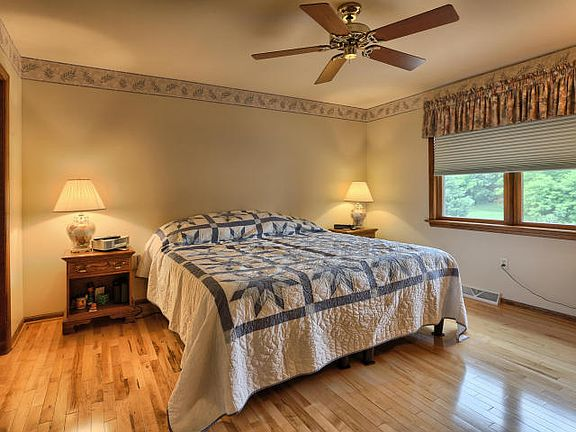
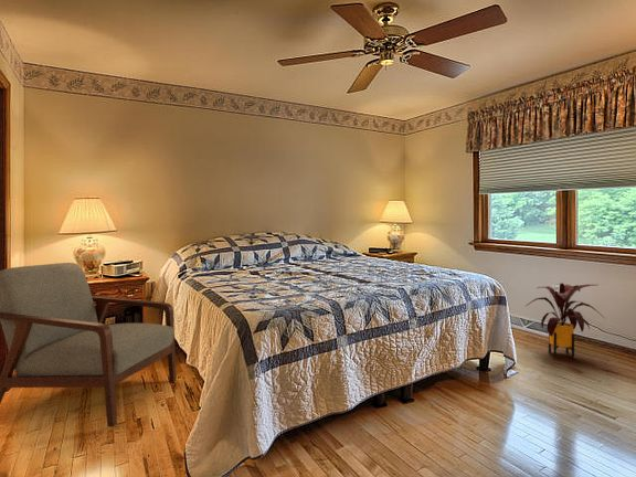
+ chair [0,262,177,428]
+ house plant [524,282,605,359]
